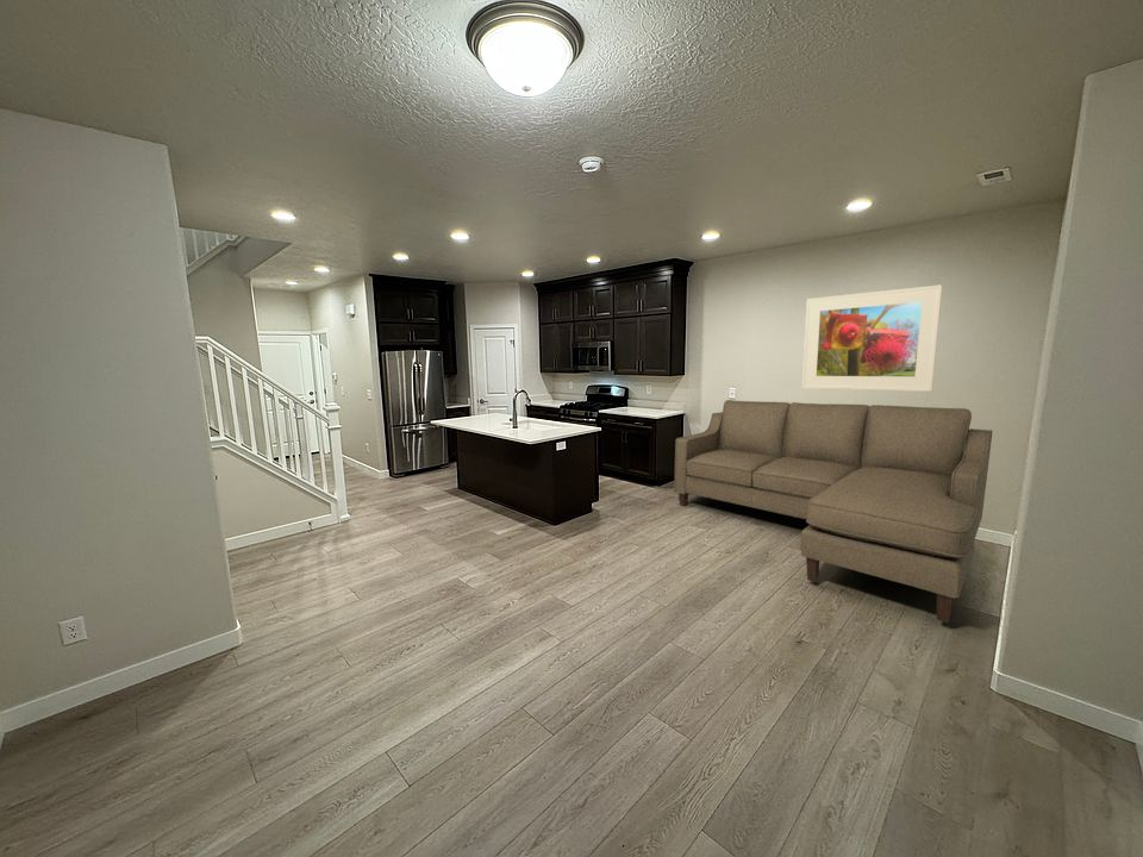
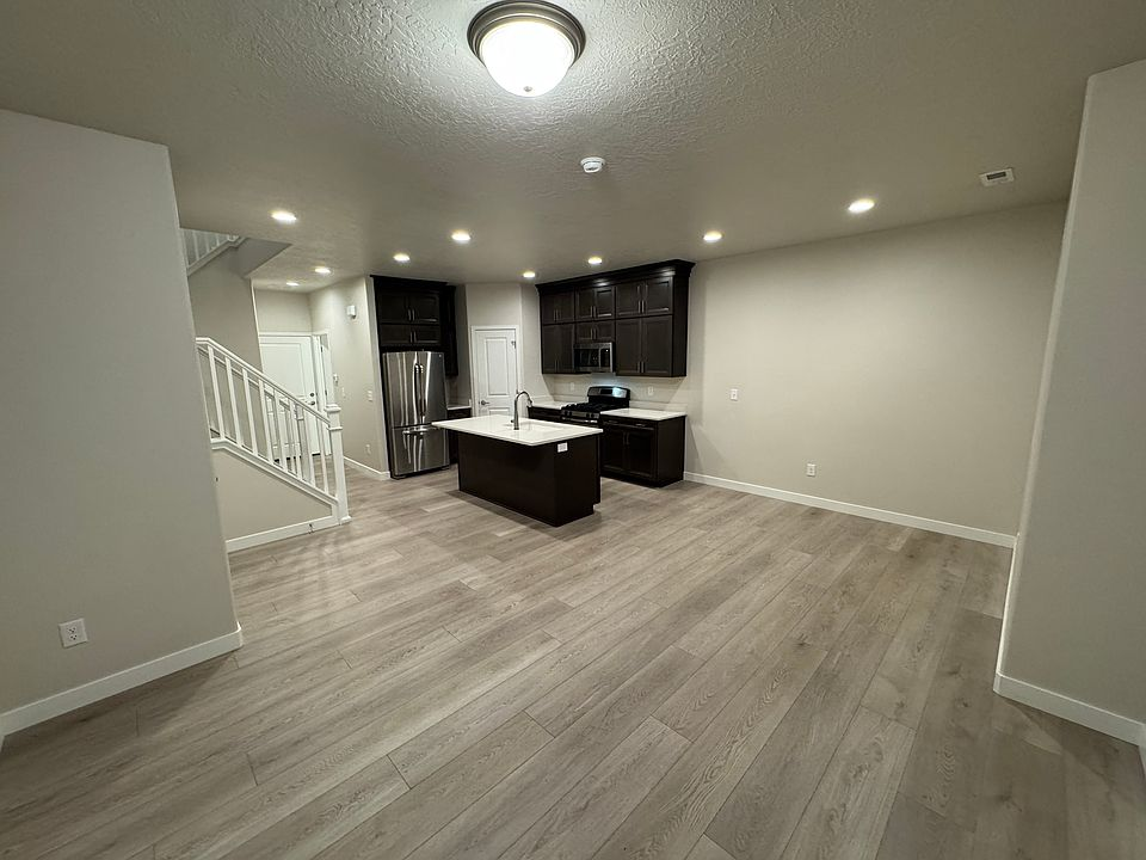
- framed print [801,283,943,393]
- sofa [673,399,993,624]
